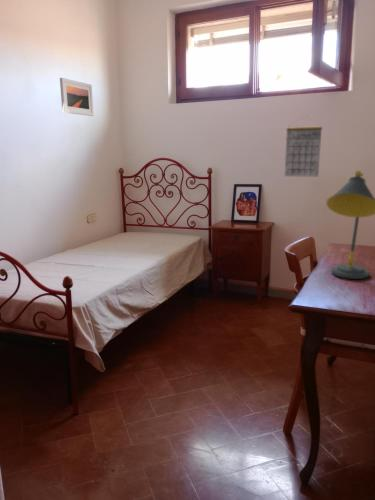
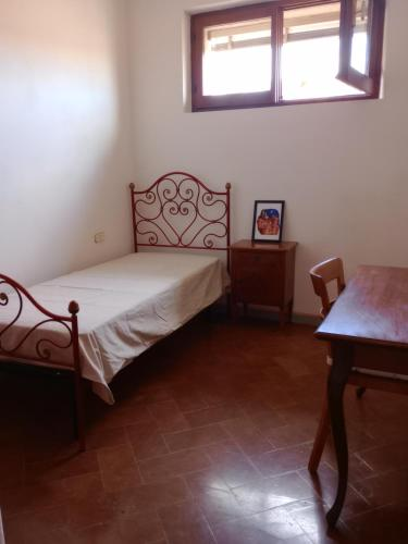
- calendar [284,116,323,178]
- desk lamp [325,170,375,280]
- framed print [59,77,95,117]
